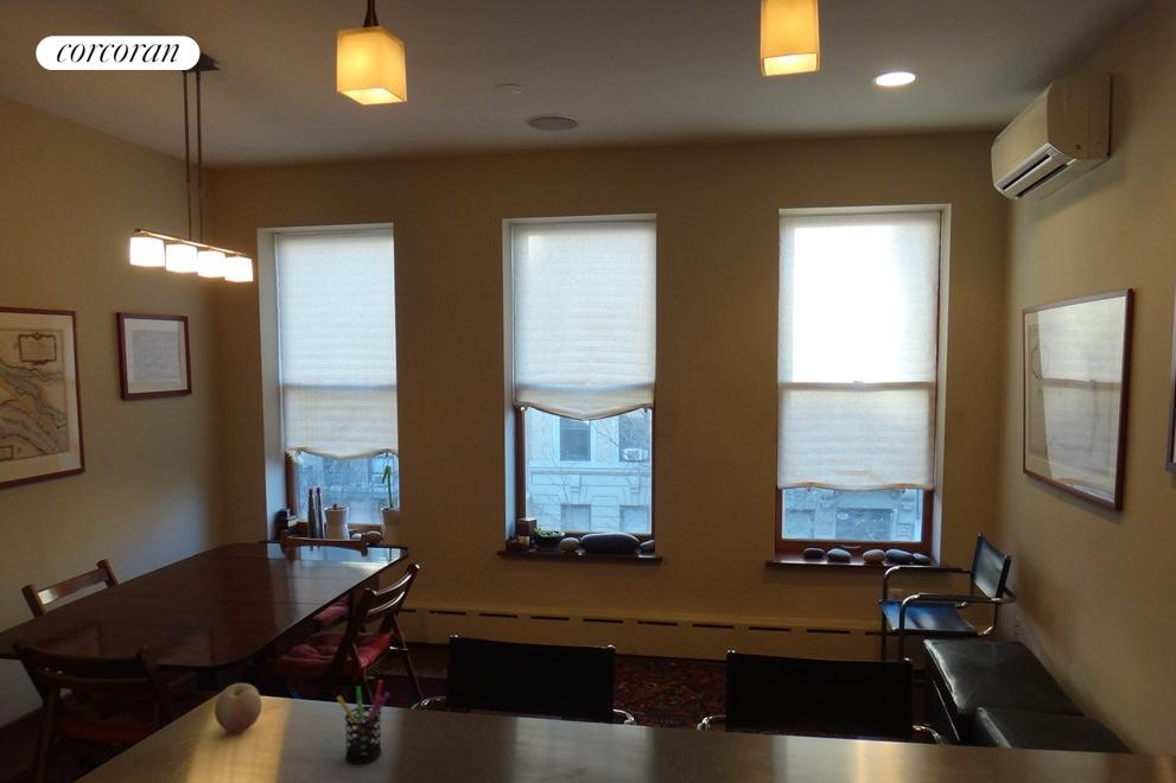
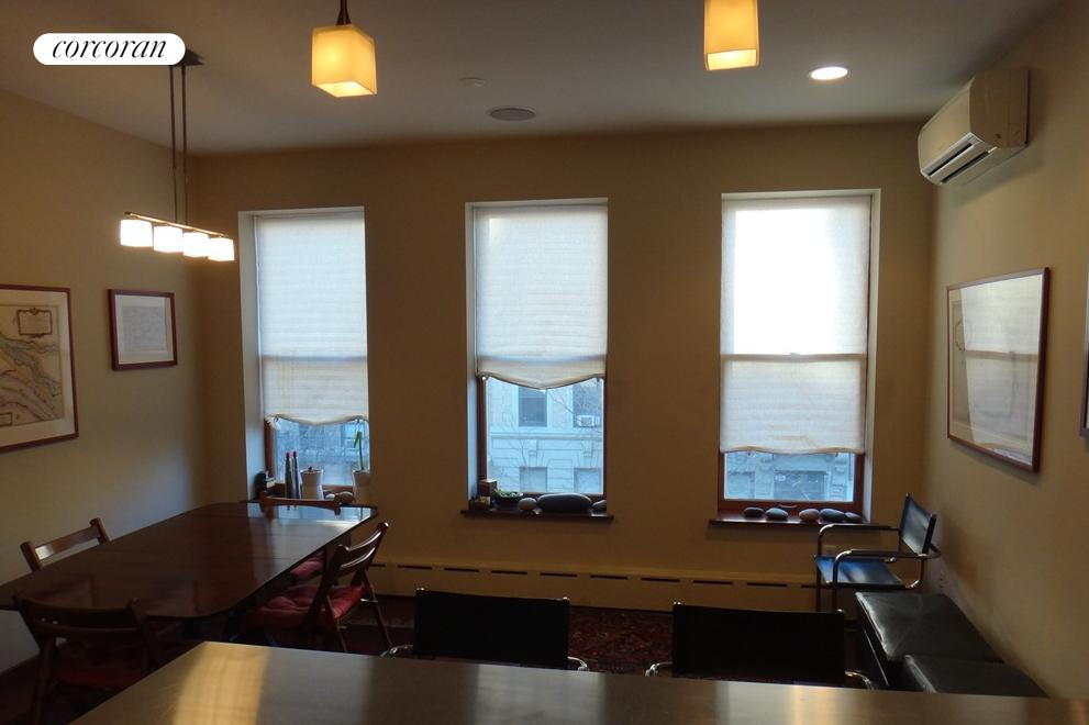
- pen holder [336,679,392,765]
- fruit [214,682,263,733]
